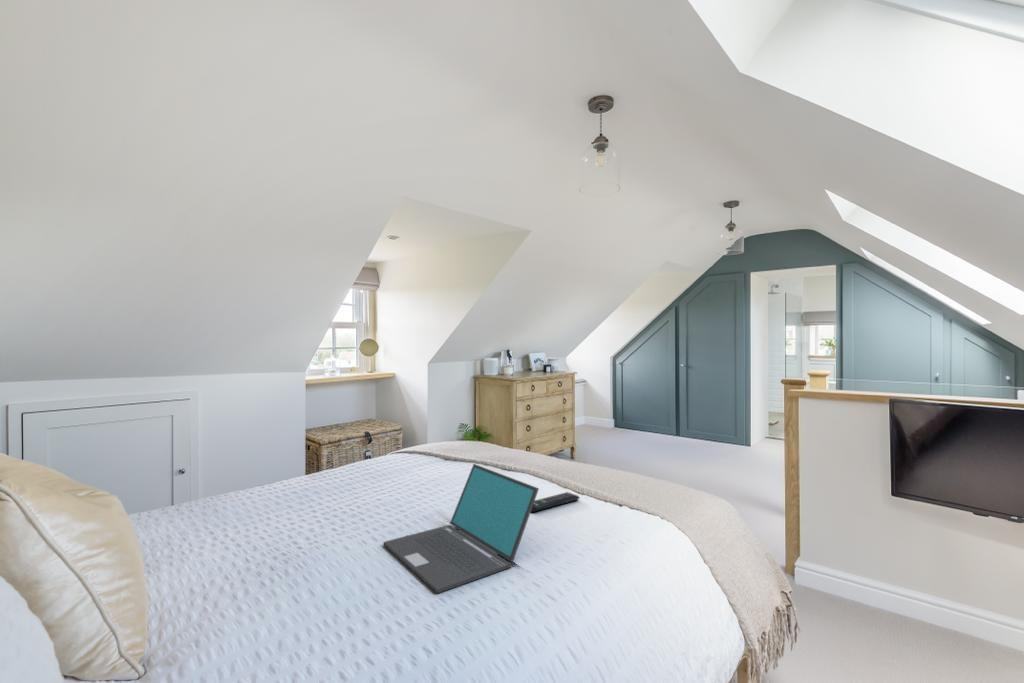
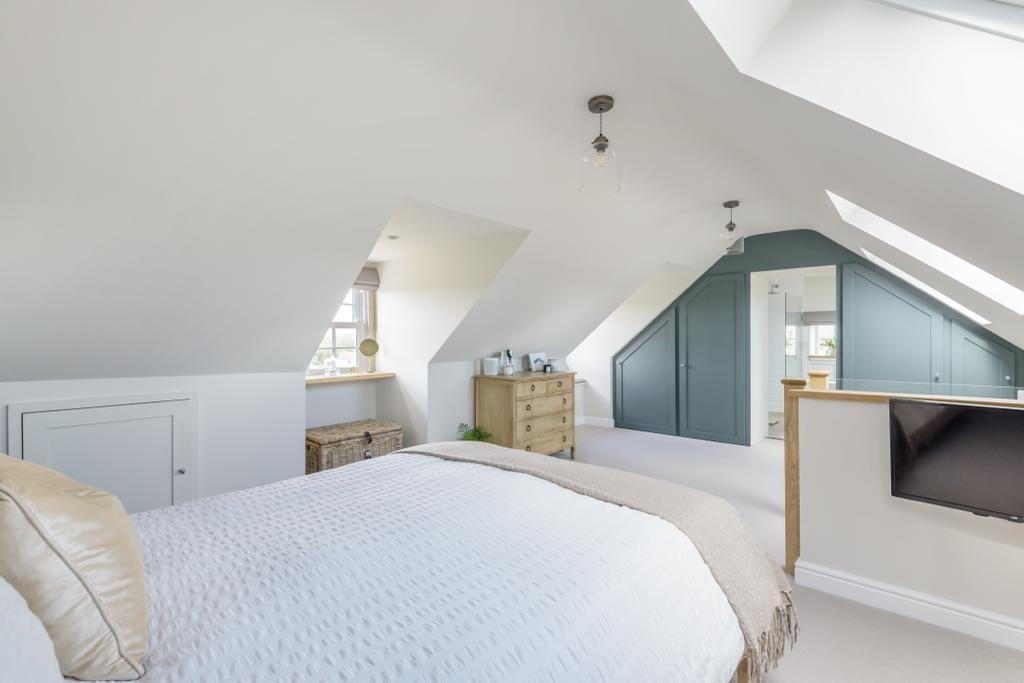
- laptop [383,463,540,594]
- remote control [531,491,581,513]
